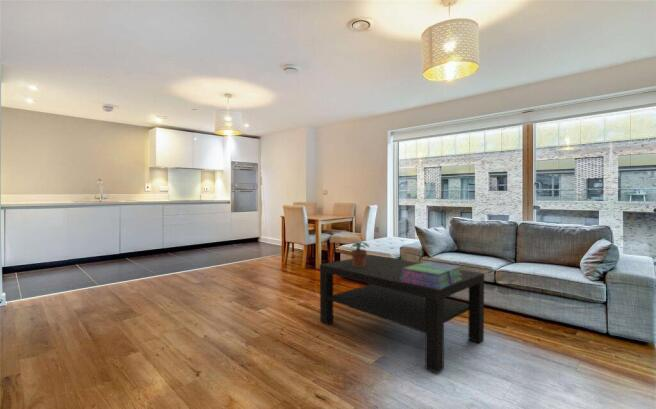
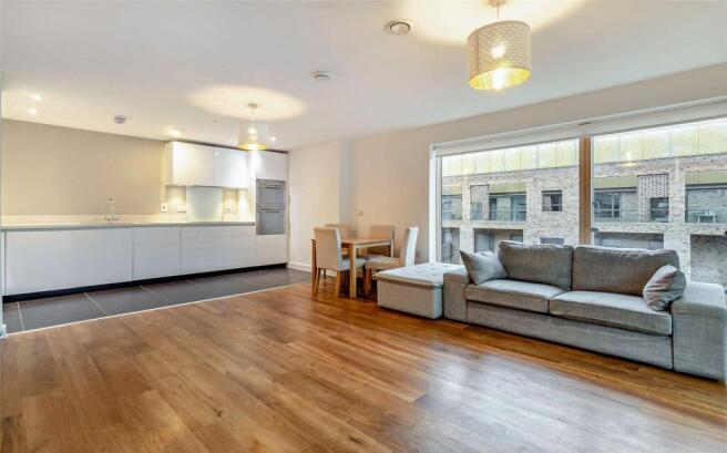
- stack of books [401,261,462,290]
- coffee table [319,254,485,374]
- potted plant [346,241,370,267]
